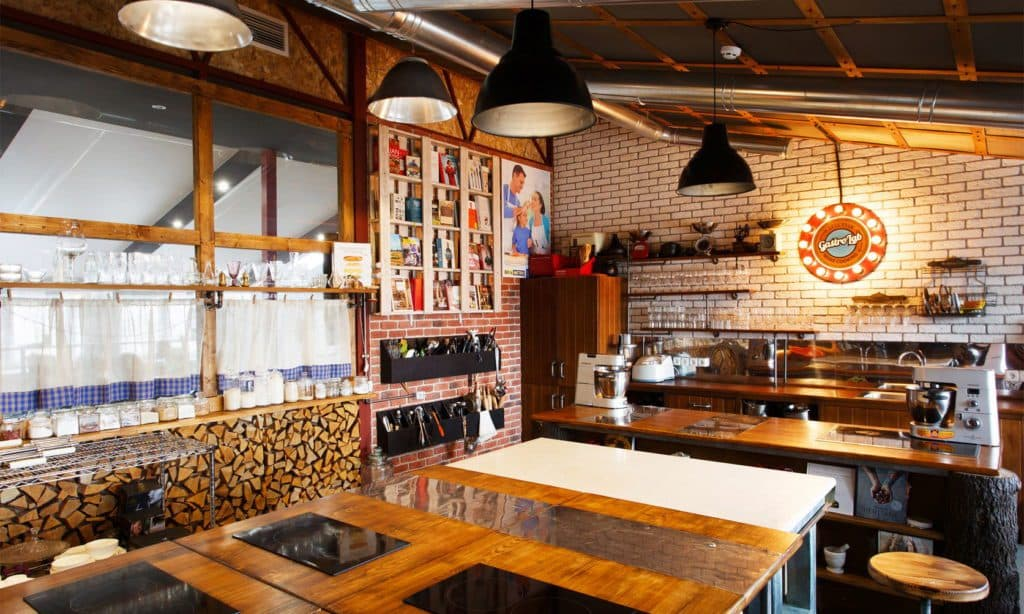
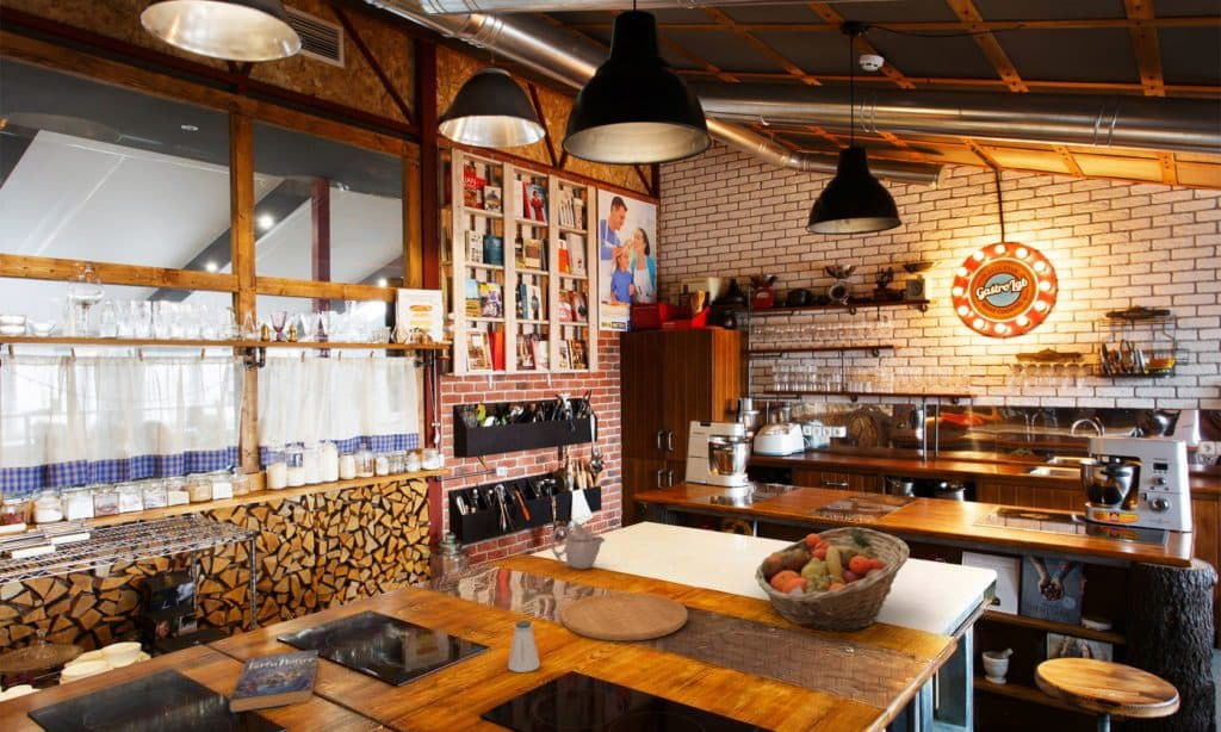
+ book [228,649,320,714]
+ teapot [550,521,607,571]
+ fruit basket [754,526,911,634]
+ saltshaker [507,619,541,674]
+ cutting board [559,591,689,643]
